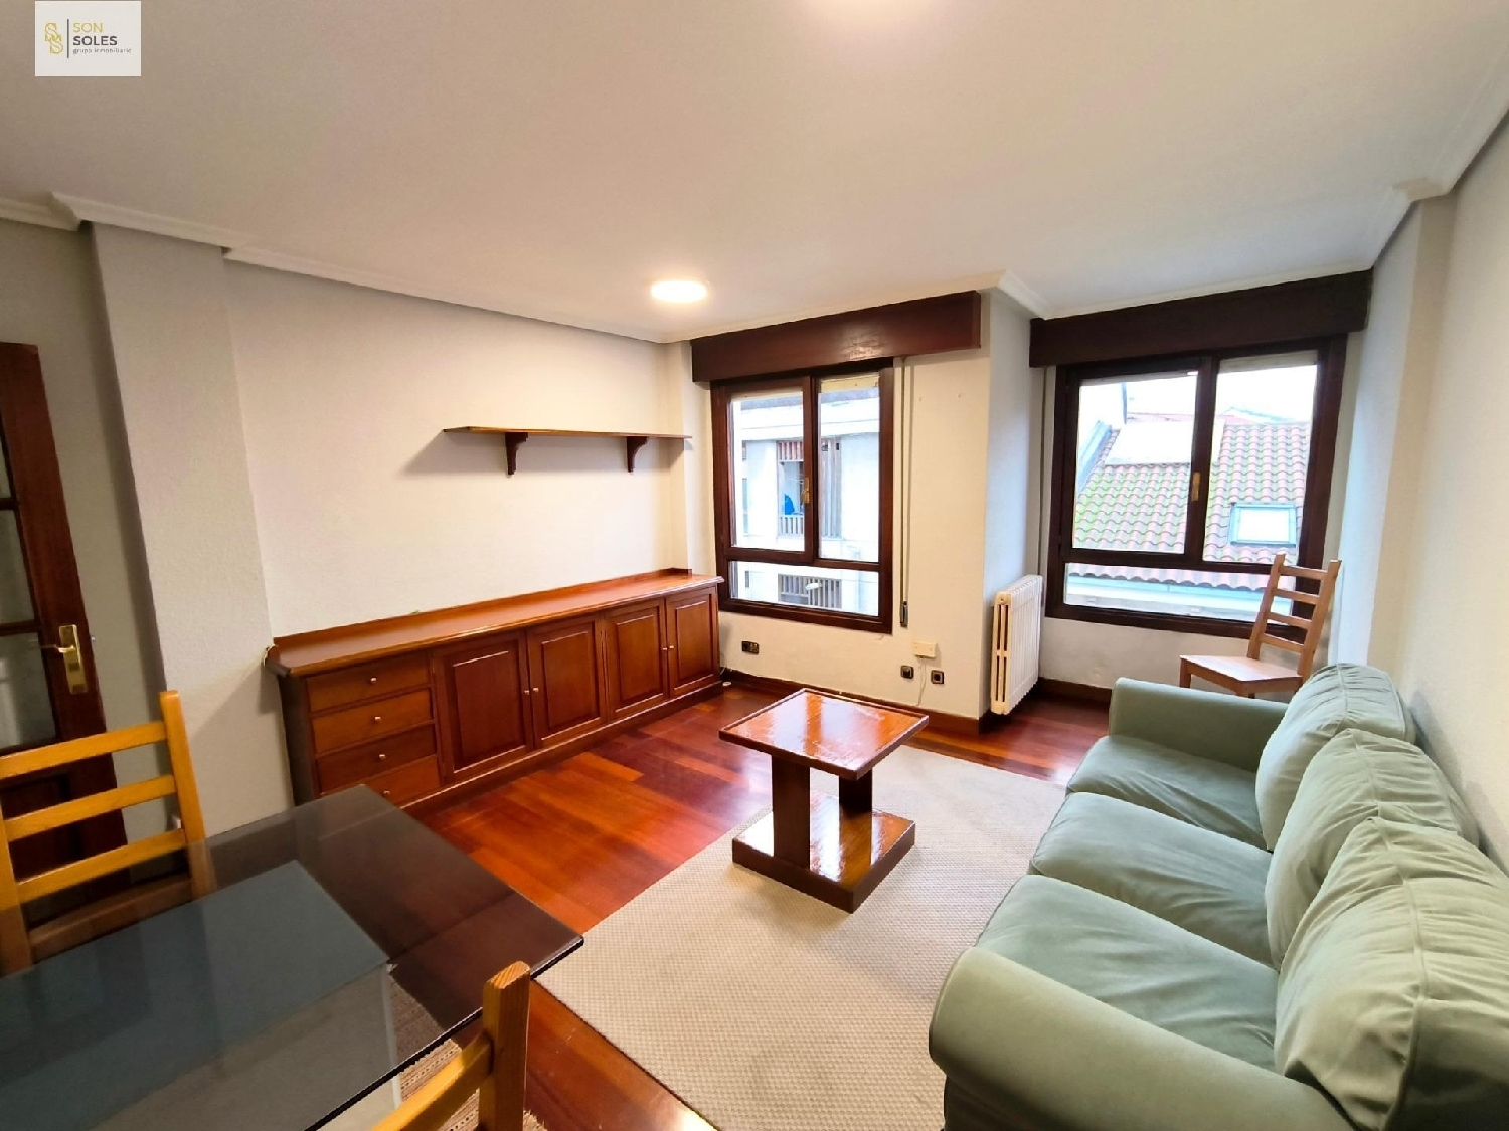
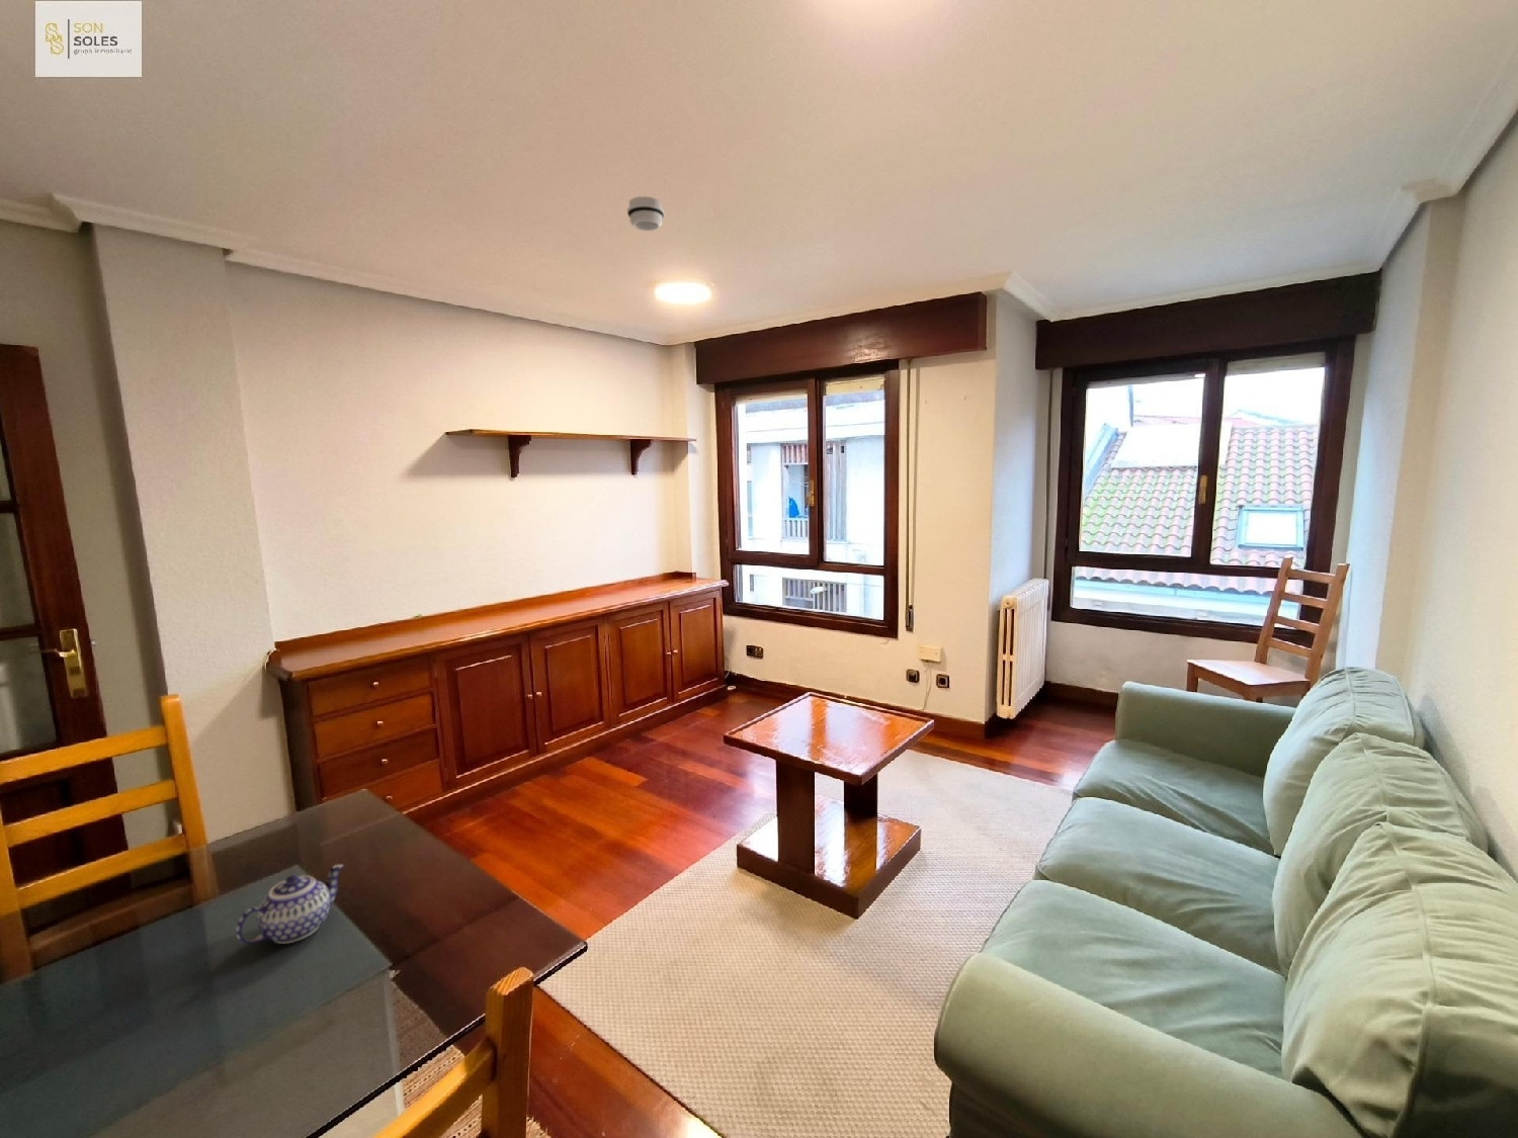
+ teapot [234,864,345,944]
+ smoke detector [626,195,665,232]
